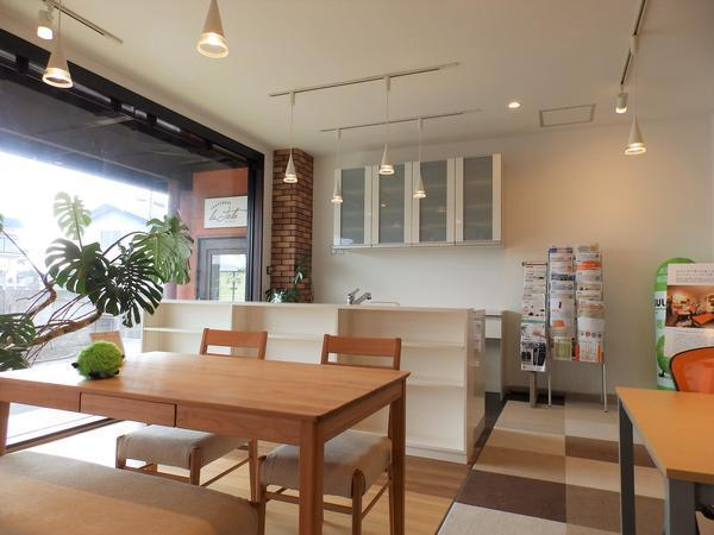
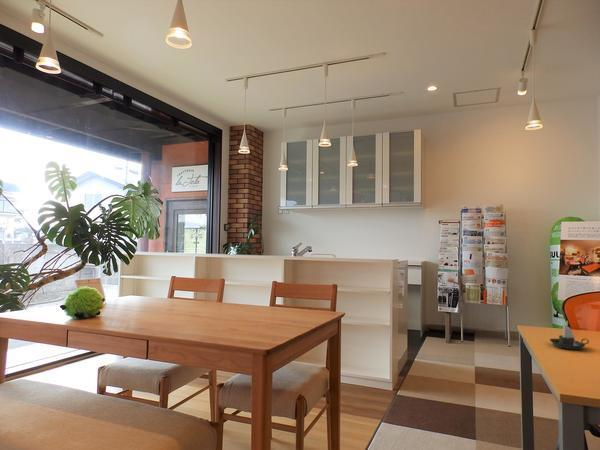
+ candle [549,320,590,350]
